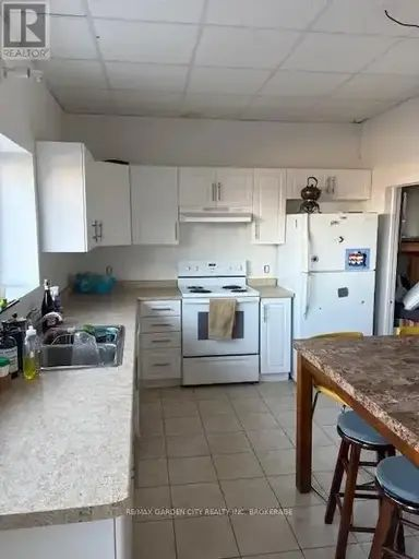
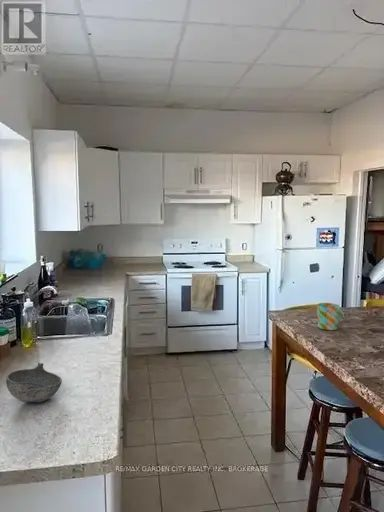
+ mug [316,302,345,331]
+ bowl [5,362,63,403]
